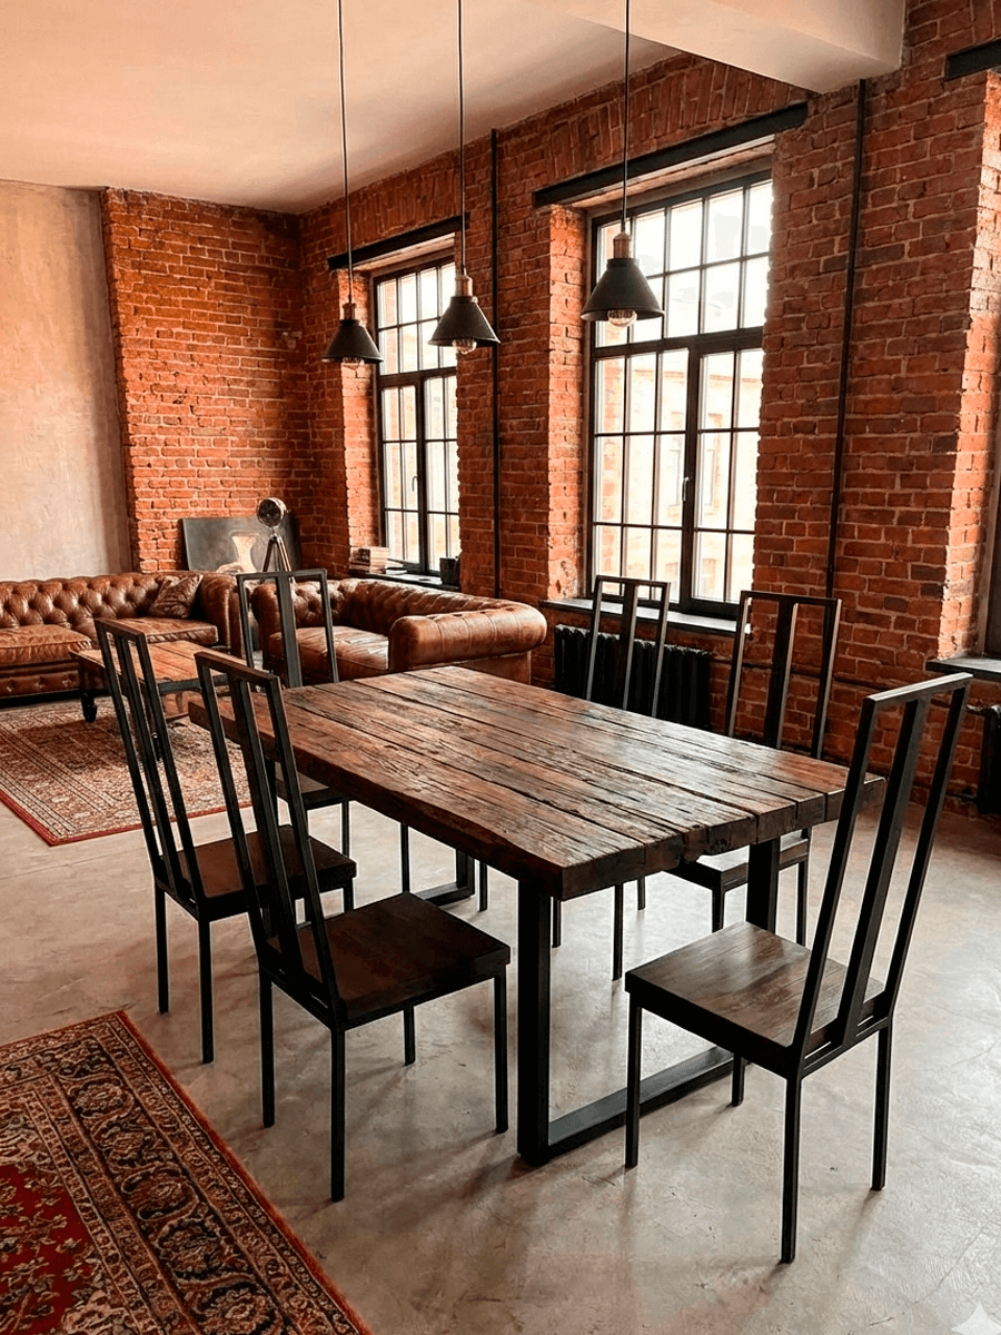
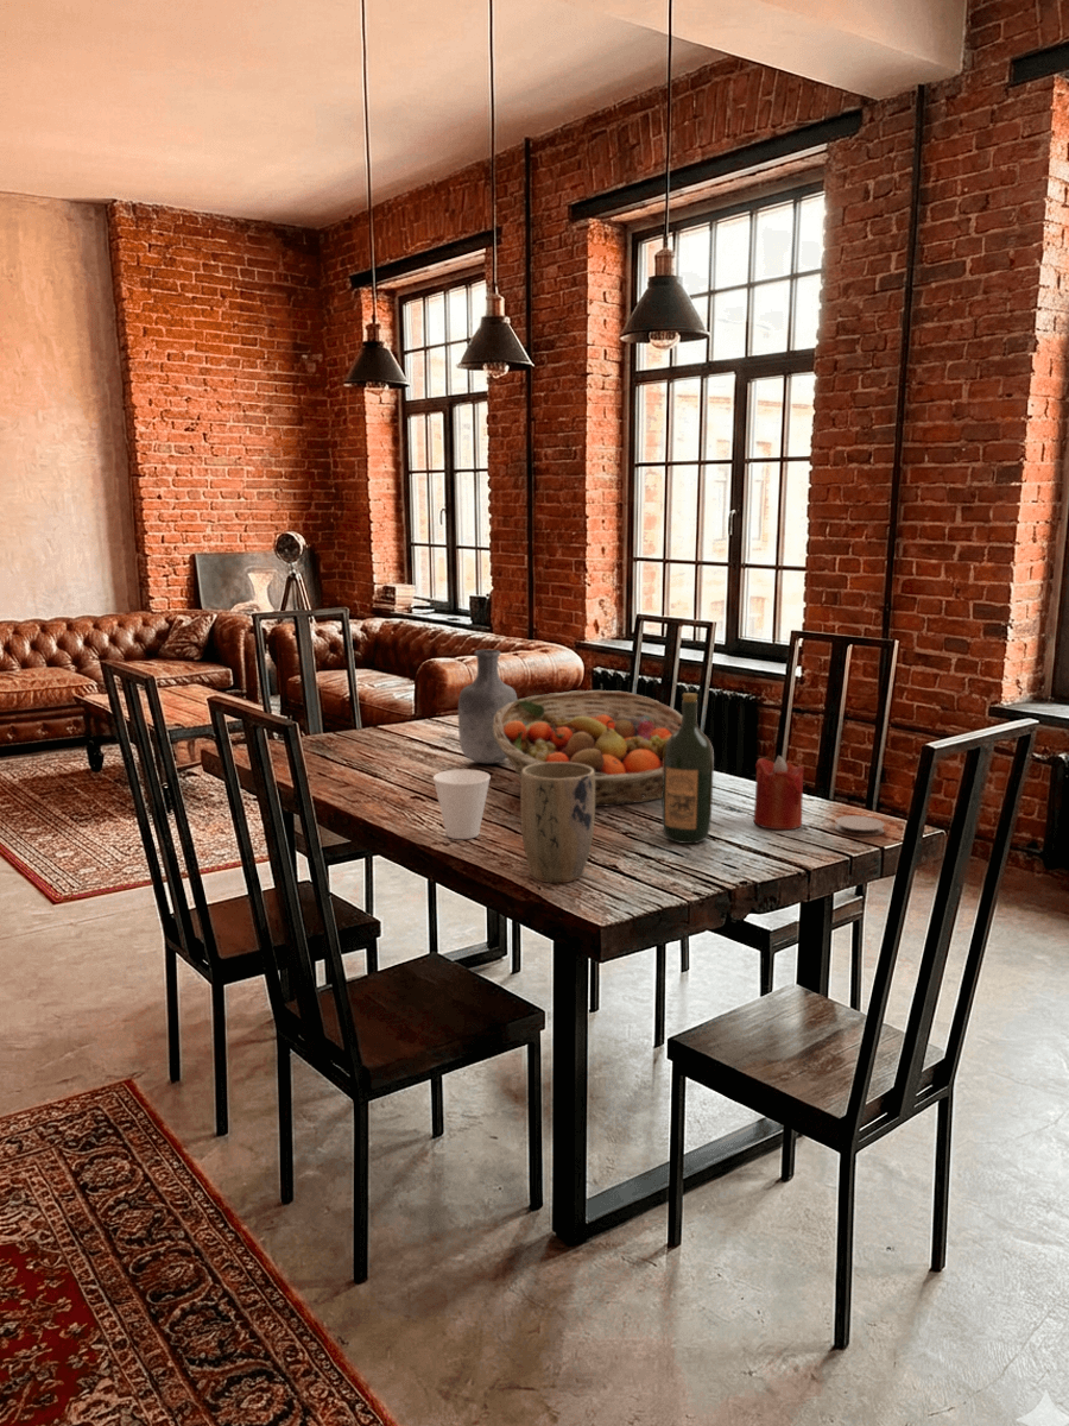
+ candle [753,755,804,831]
+ plant pot [519,762,596,884]
+ wine bottle [660,692,715,845]
+ vase [457,649,518,764]
+ cup [432,768,492,840]
+ coaster [834,814,886,838]
+ fruit basket [493,689,682,808]
